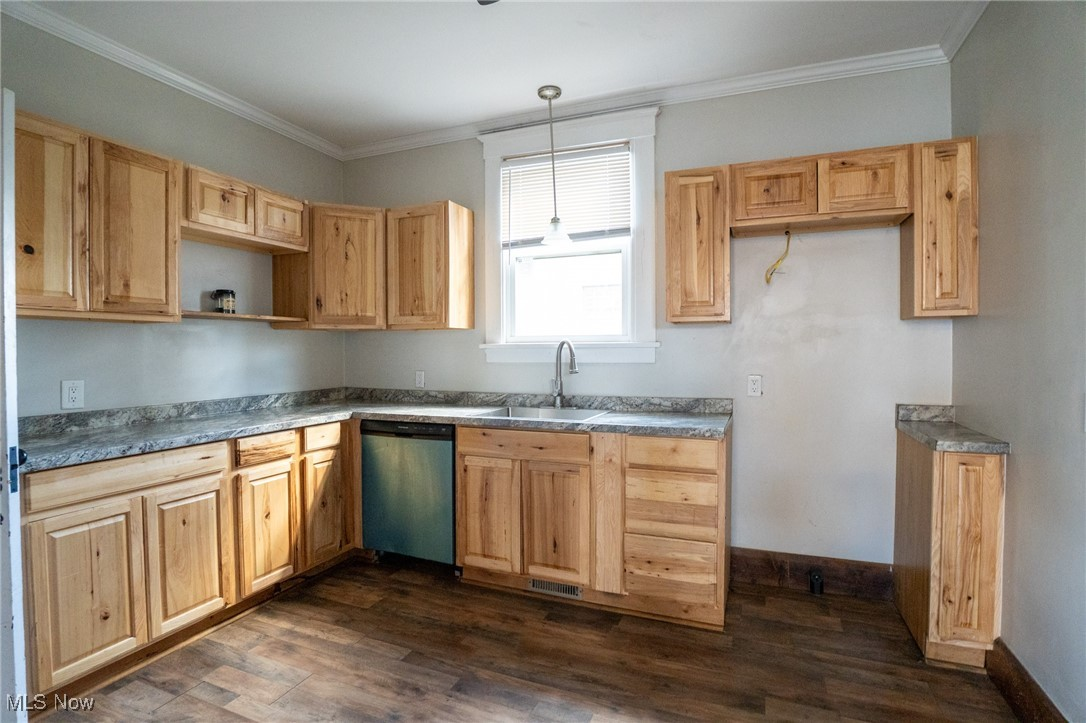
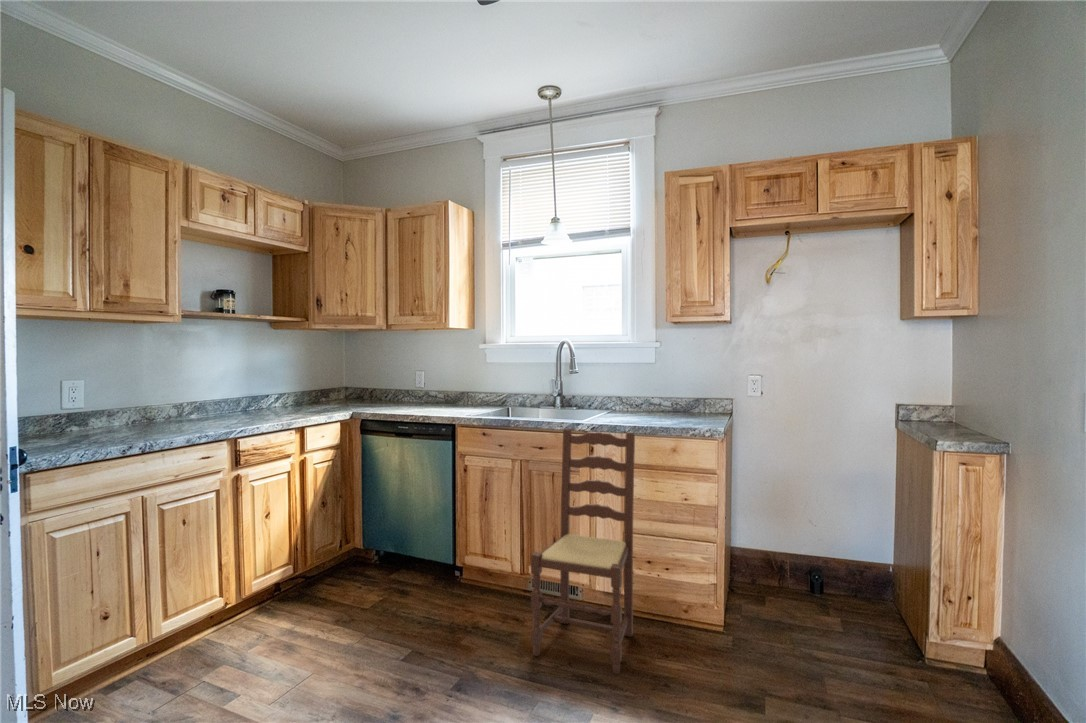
+ dining chair [530,428,636,675]
